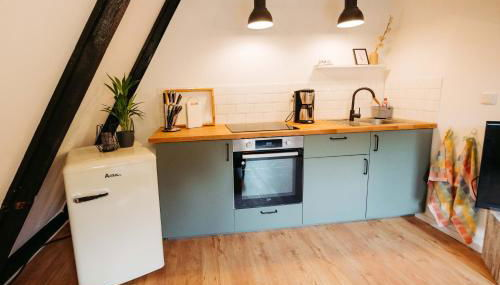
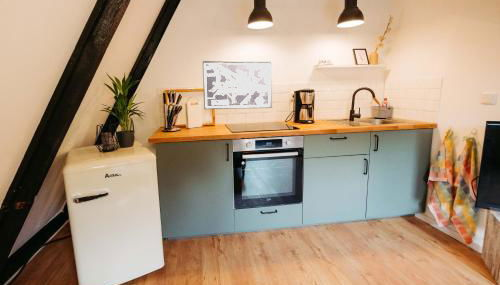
+ wall art [201,59,273,110]
